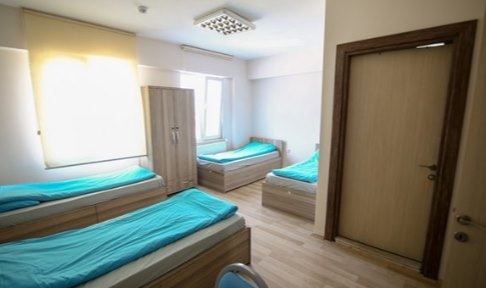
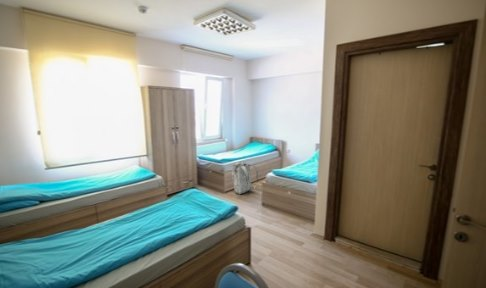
+ backpack [231,161,259,195]
